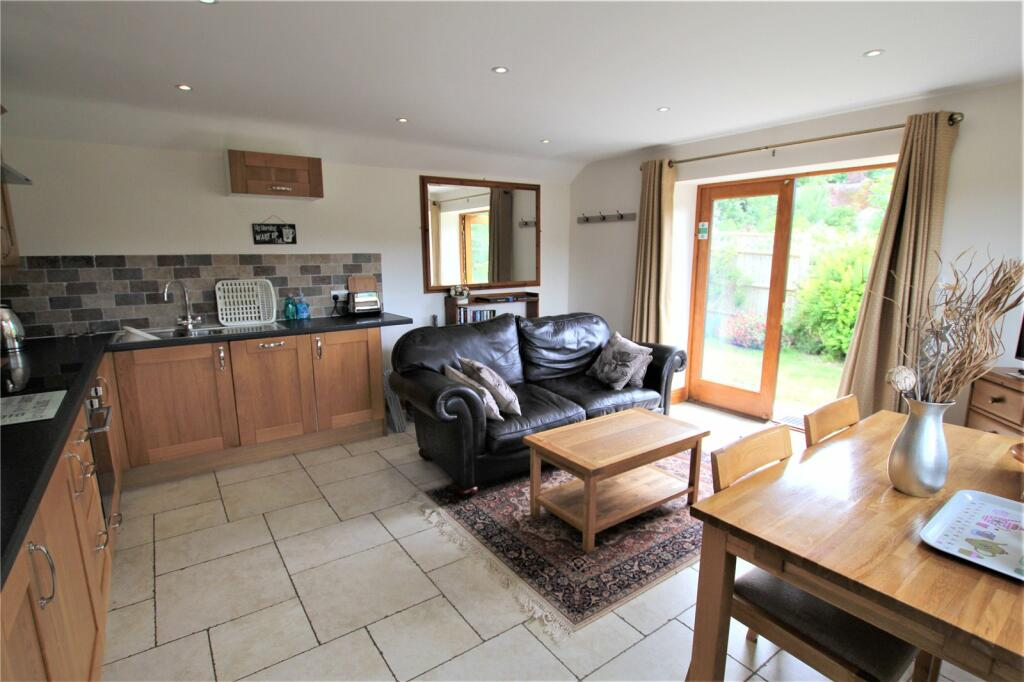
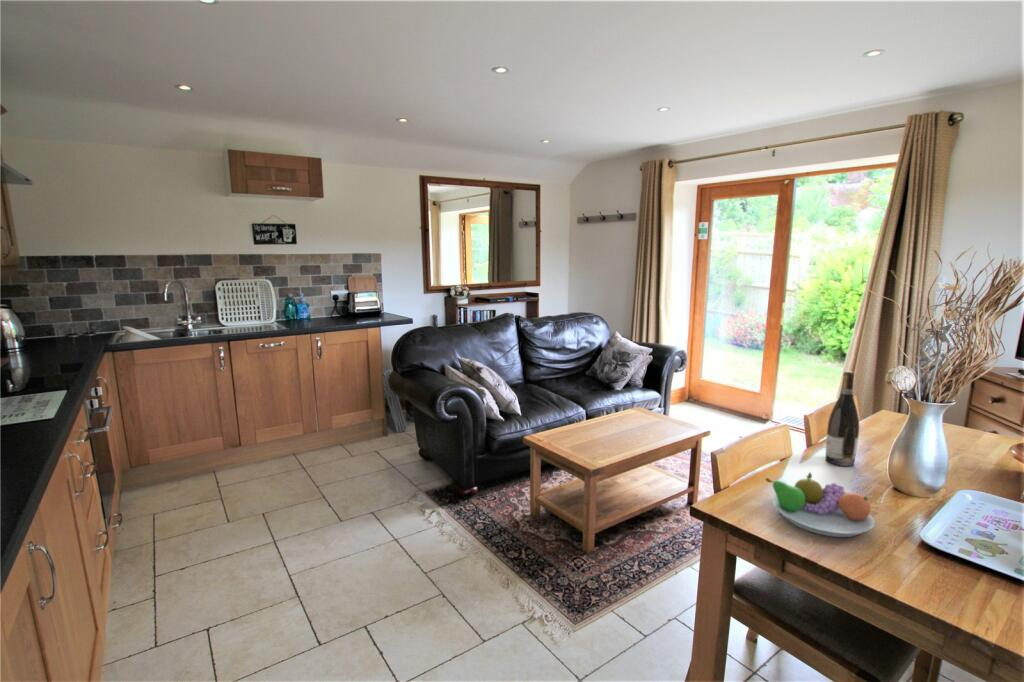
+ wine bottle [824,370,860,467]
+ fruit bowl [764,471,876,538]
